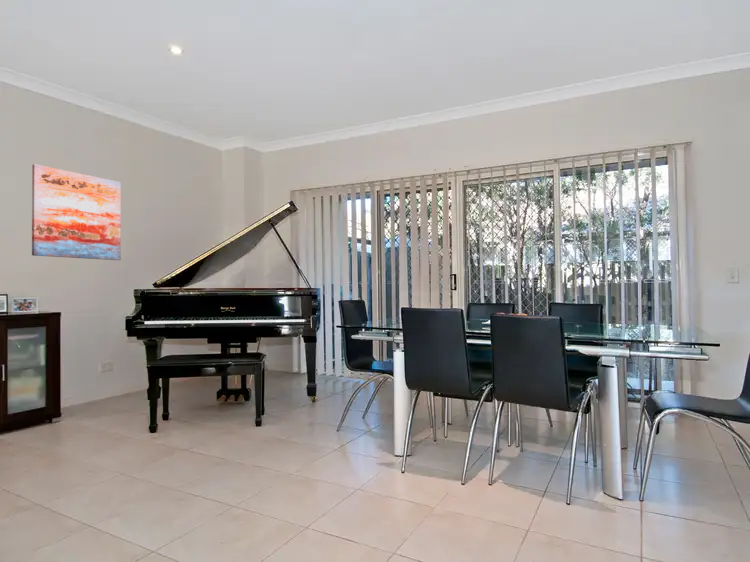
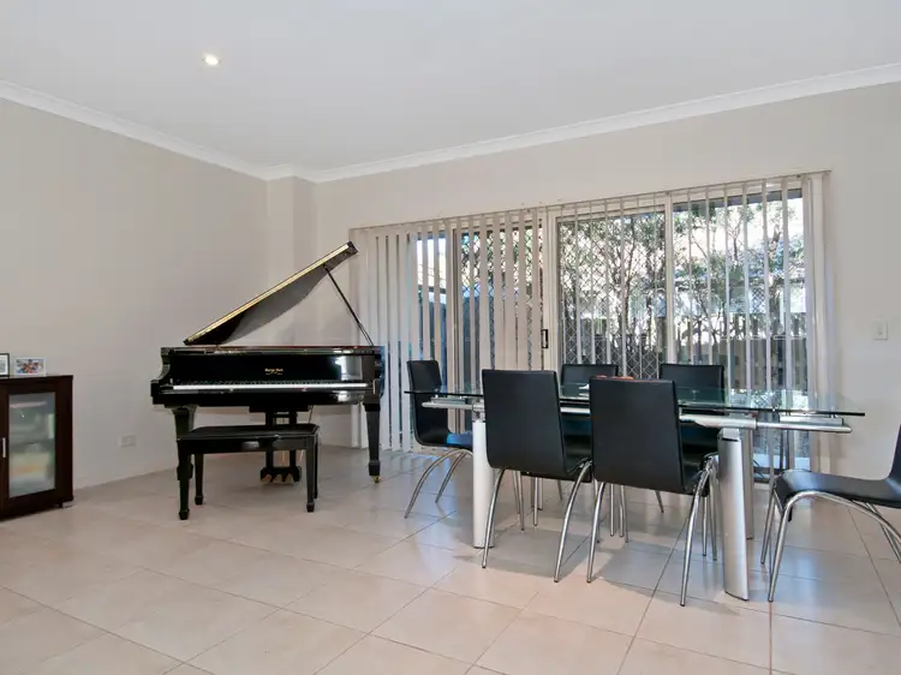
- wall art [31,163,122,261]
